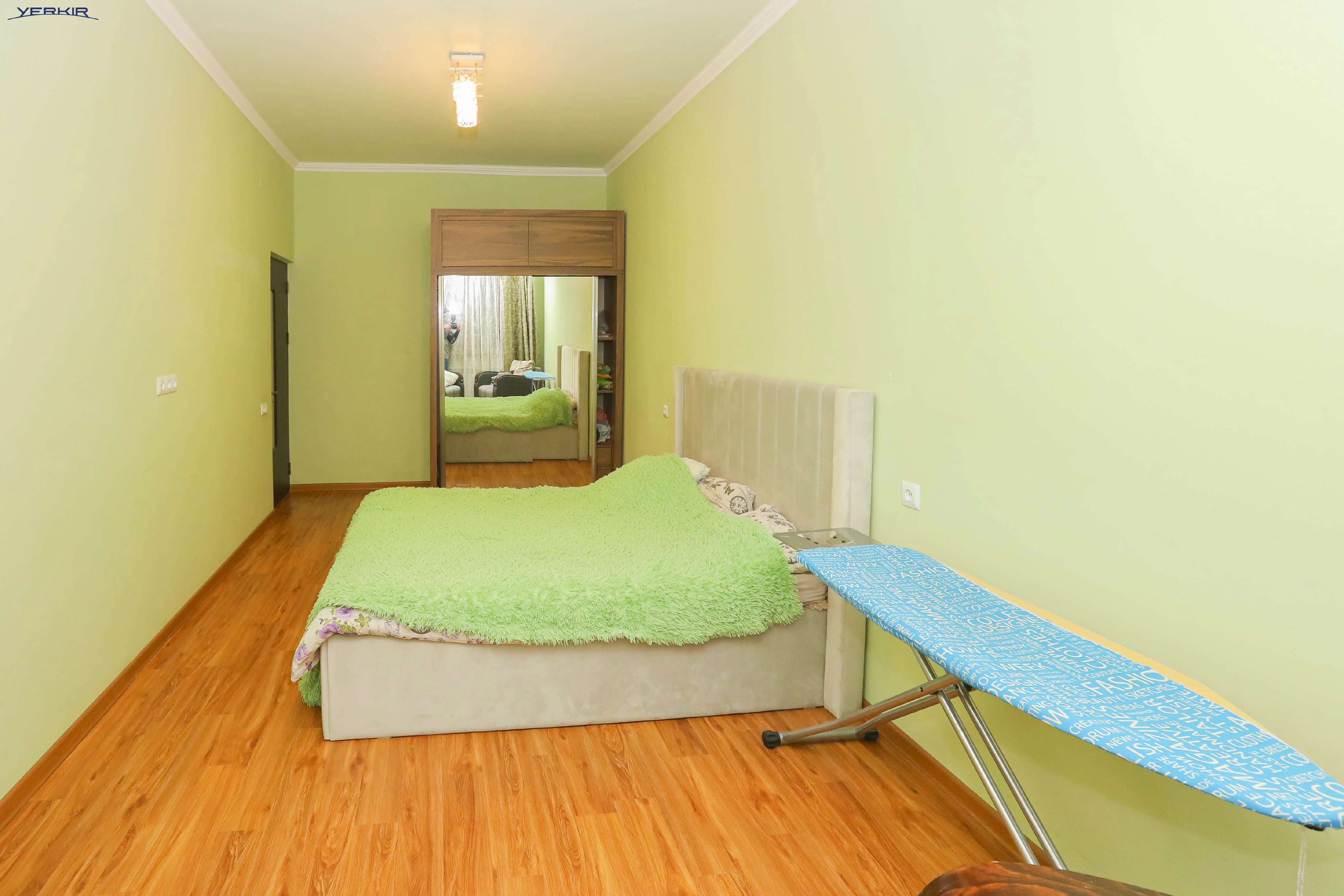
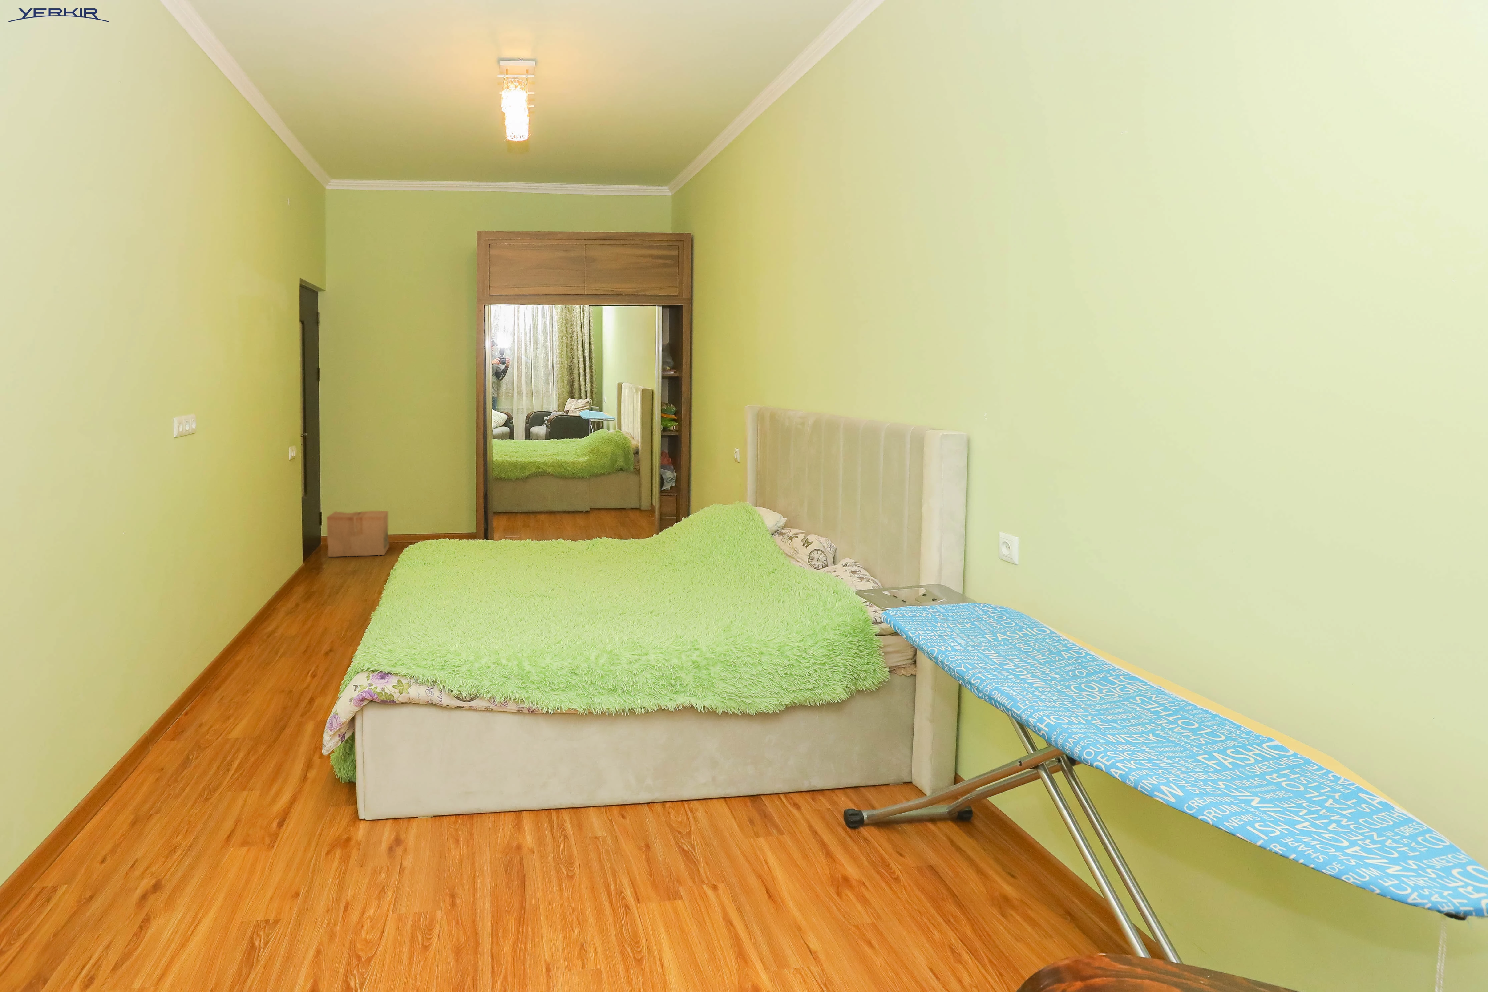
+ cardboard box [327,510,389,557]
